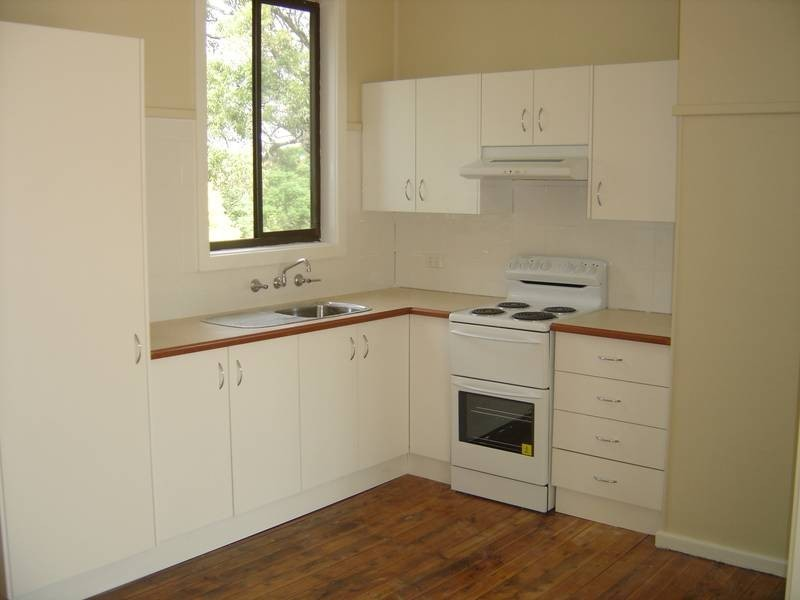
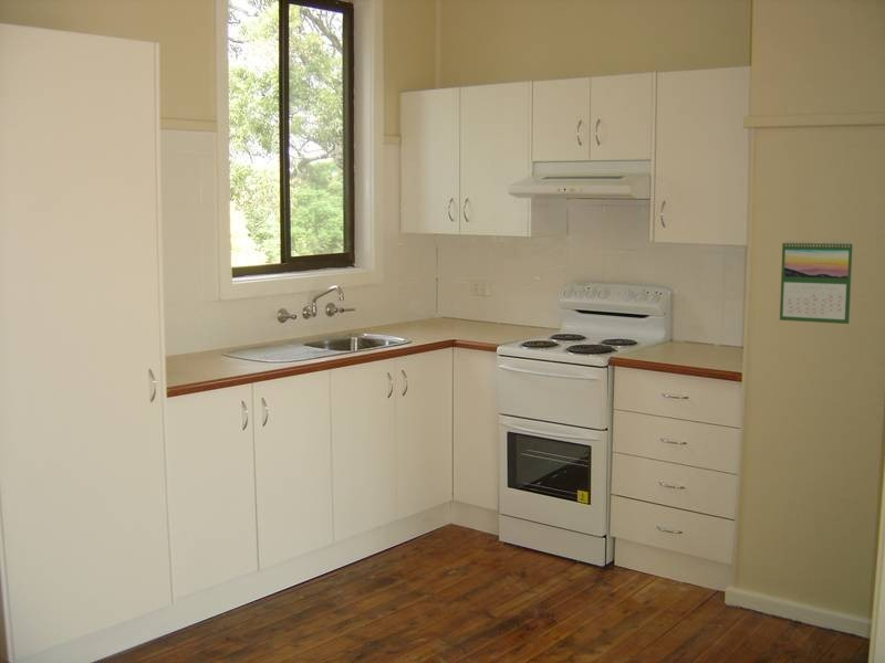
+ calendar [779,239,854,325]
